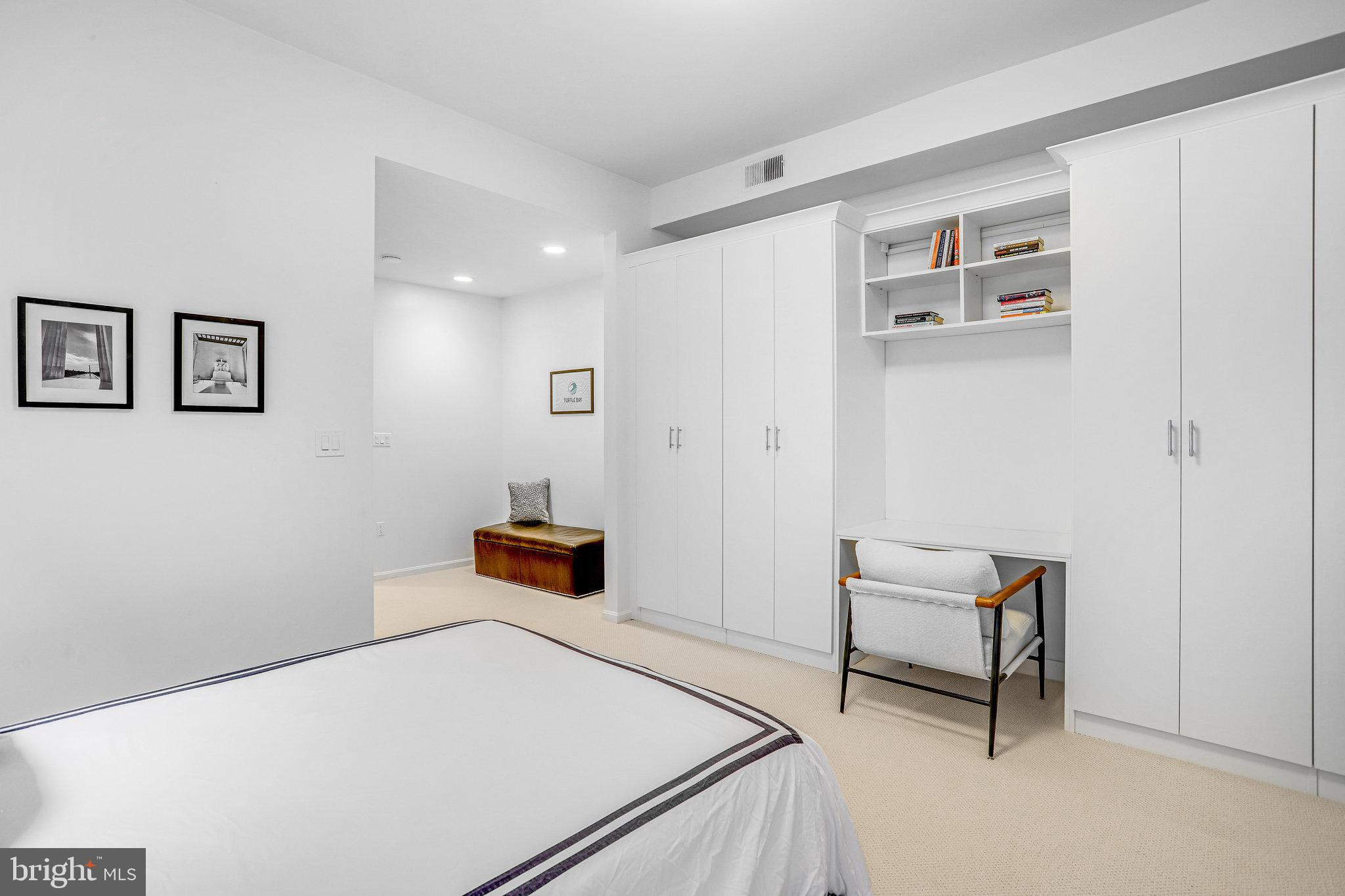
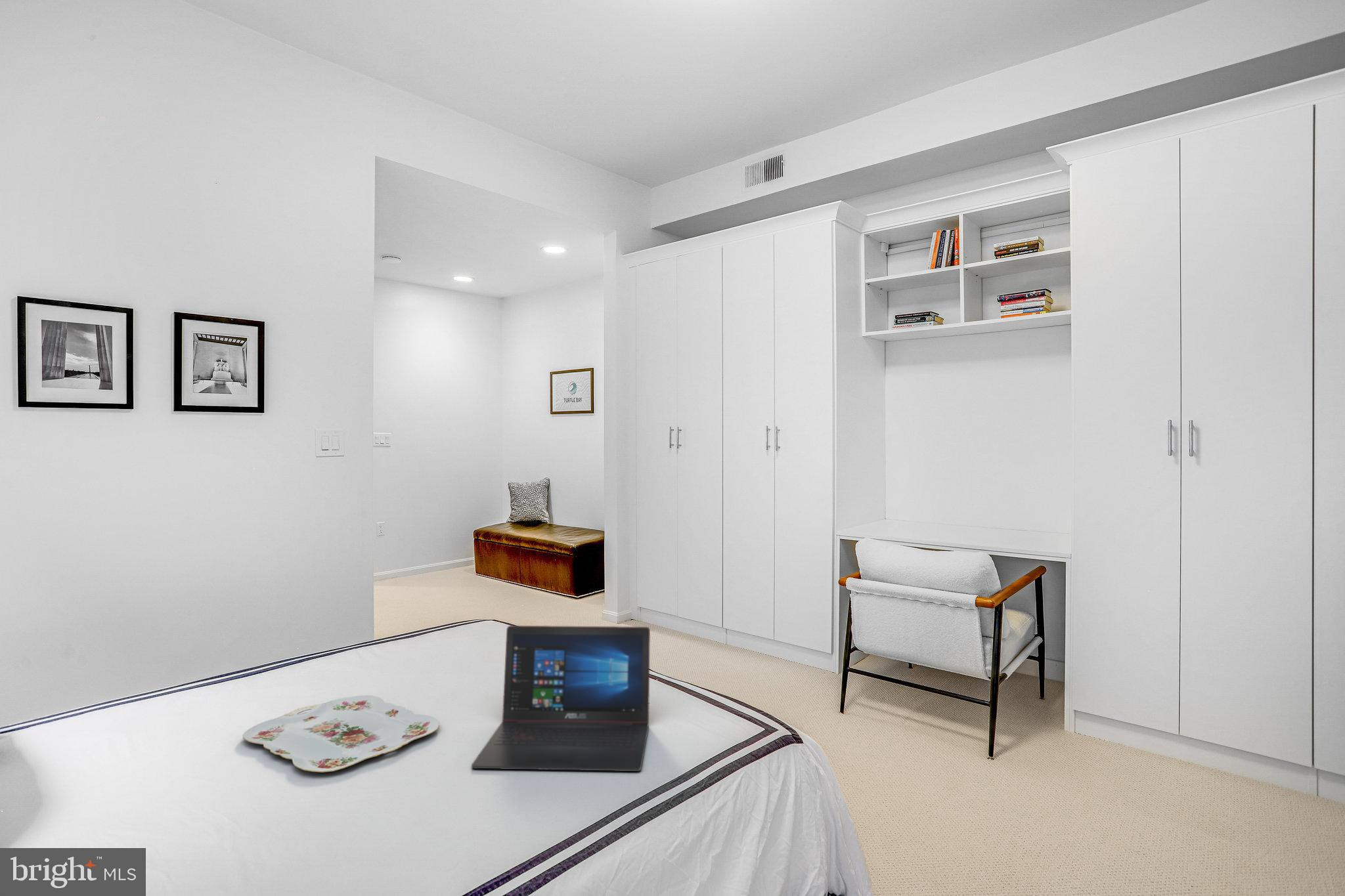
+ laptop [471,625,651,772]
+ serving tray [242,694,440,773]
